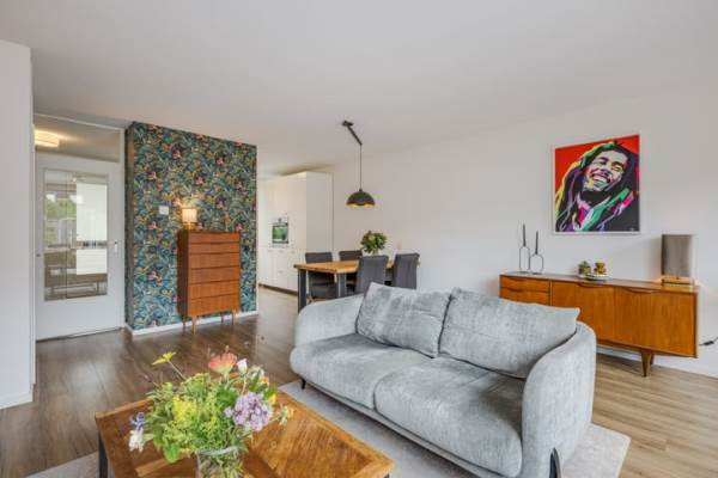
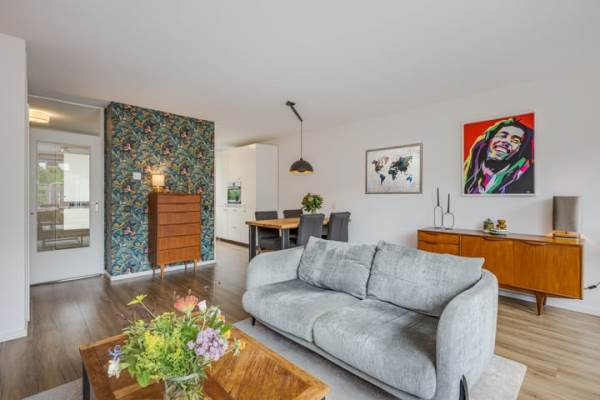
+ wall art [364,142,424,195]
